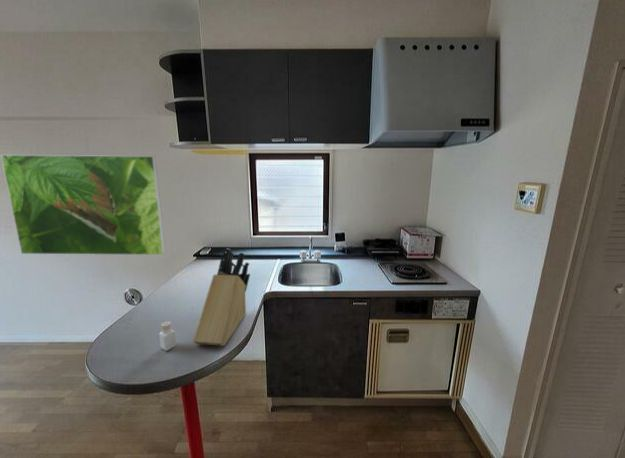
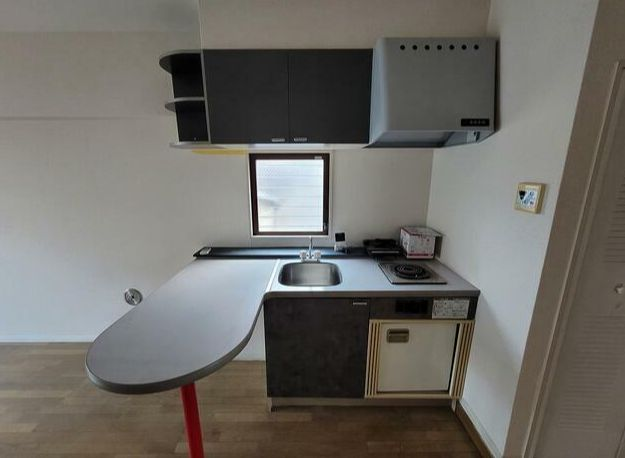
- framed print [0,154,166,256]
- knife block [192,247,251,347]
- pepper shaker [158,320,177,352]
